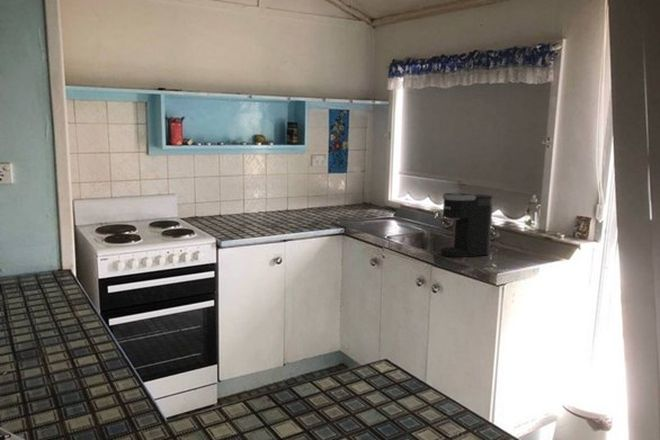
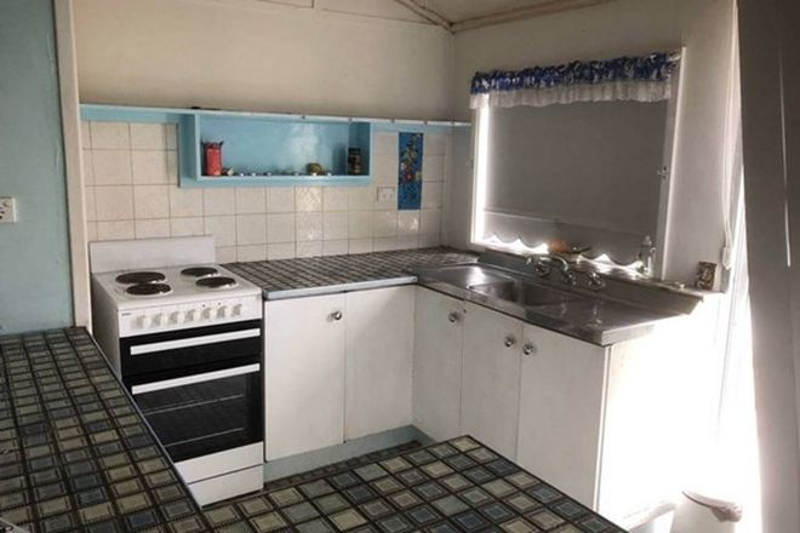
- coffee maker [440,192,494,258]
